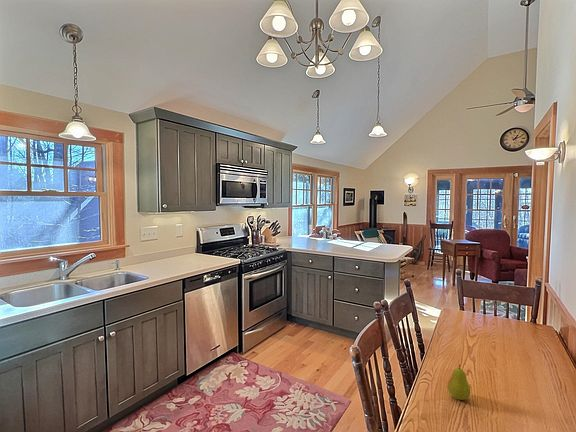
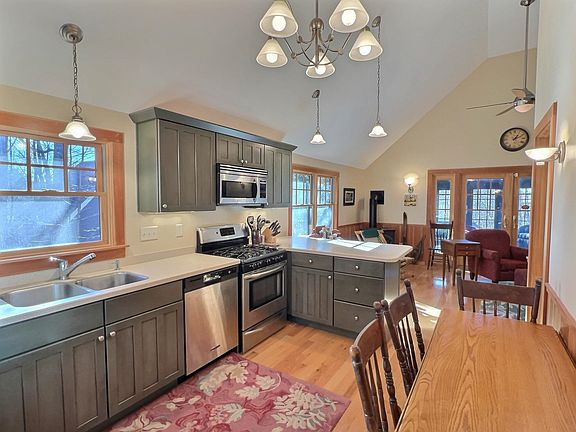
- fruit [446,364,471,401]
